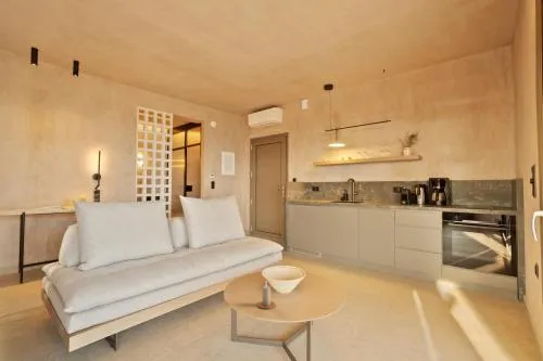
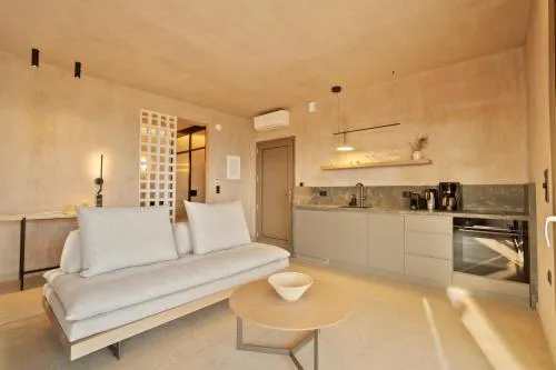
- candle [256,282,277,310]
